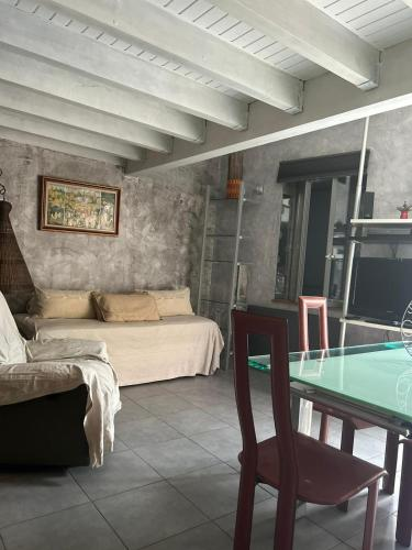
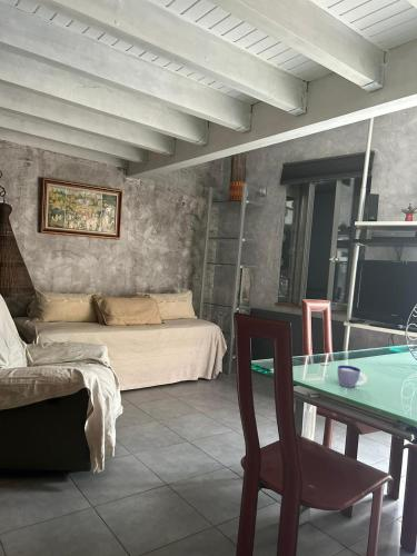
+ cup [337,365,368,389]
